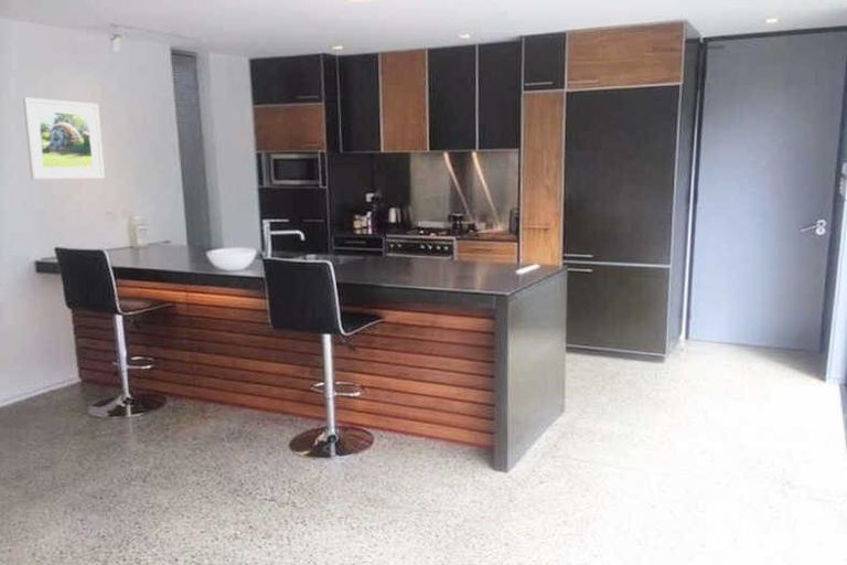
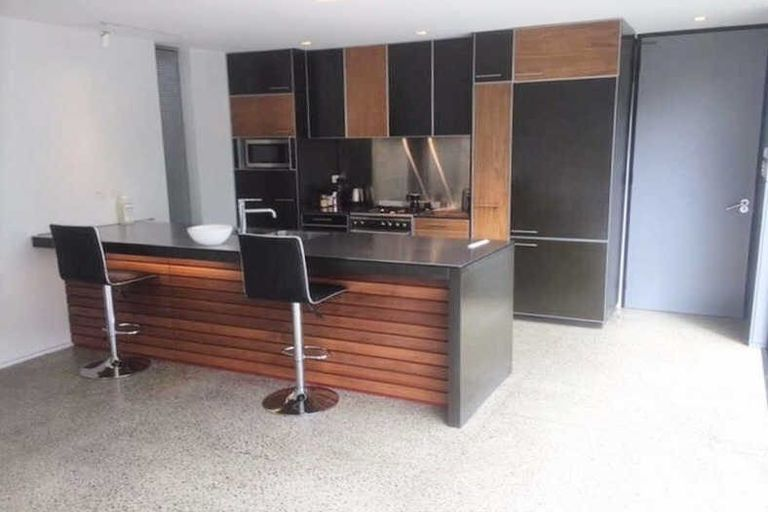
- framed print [22,96,106,181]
